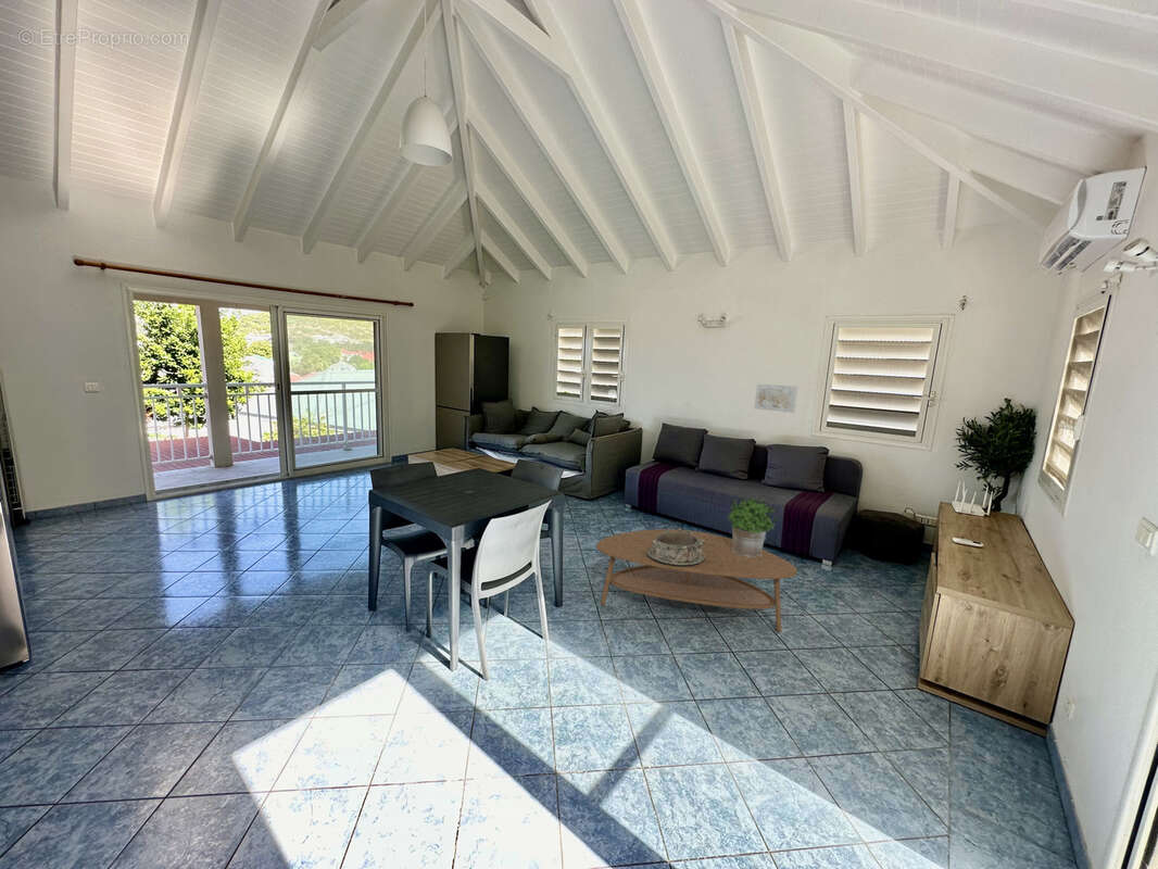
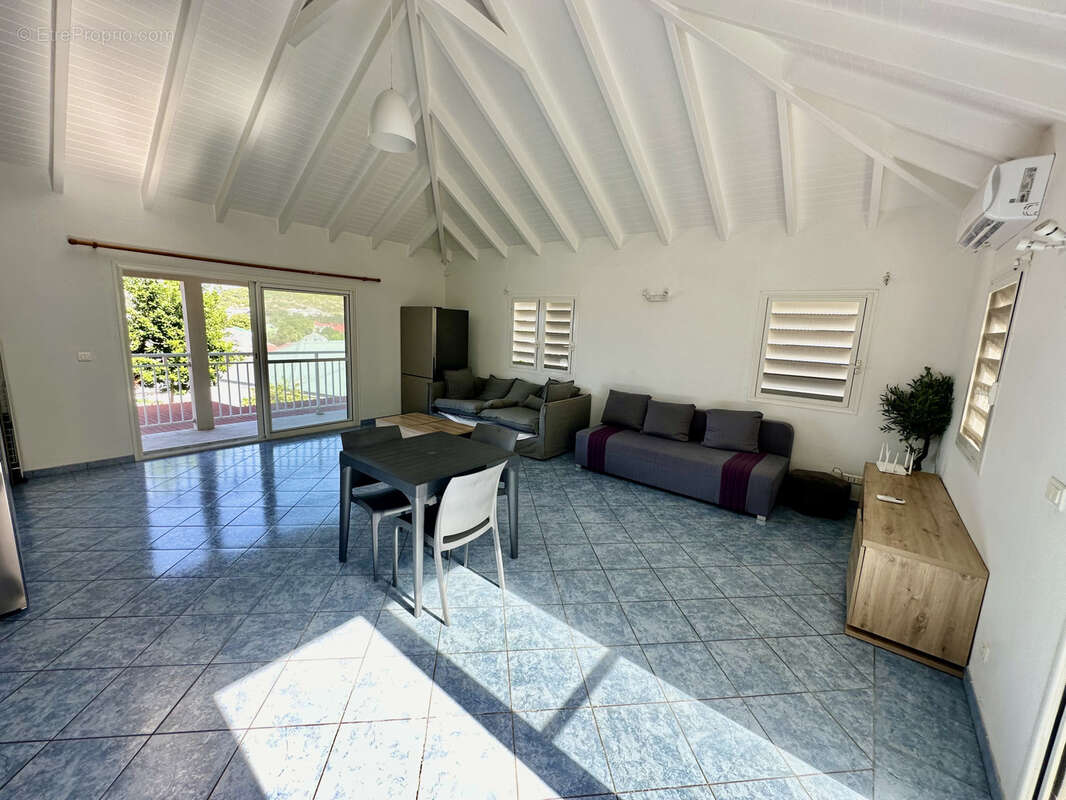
- potted plant [727,496,779,557]
- wall art [754,383,798,414]
- coffee table [595,528,798,633]
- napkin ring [646,527,705,567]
